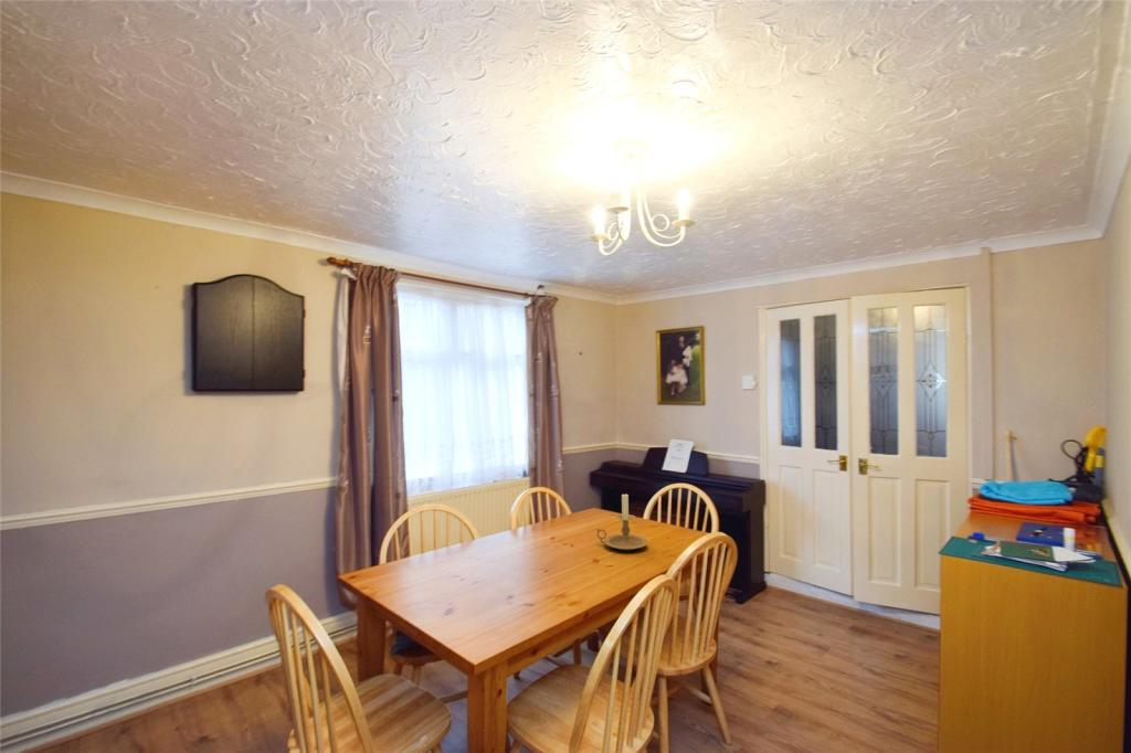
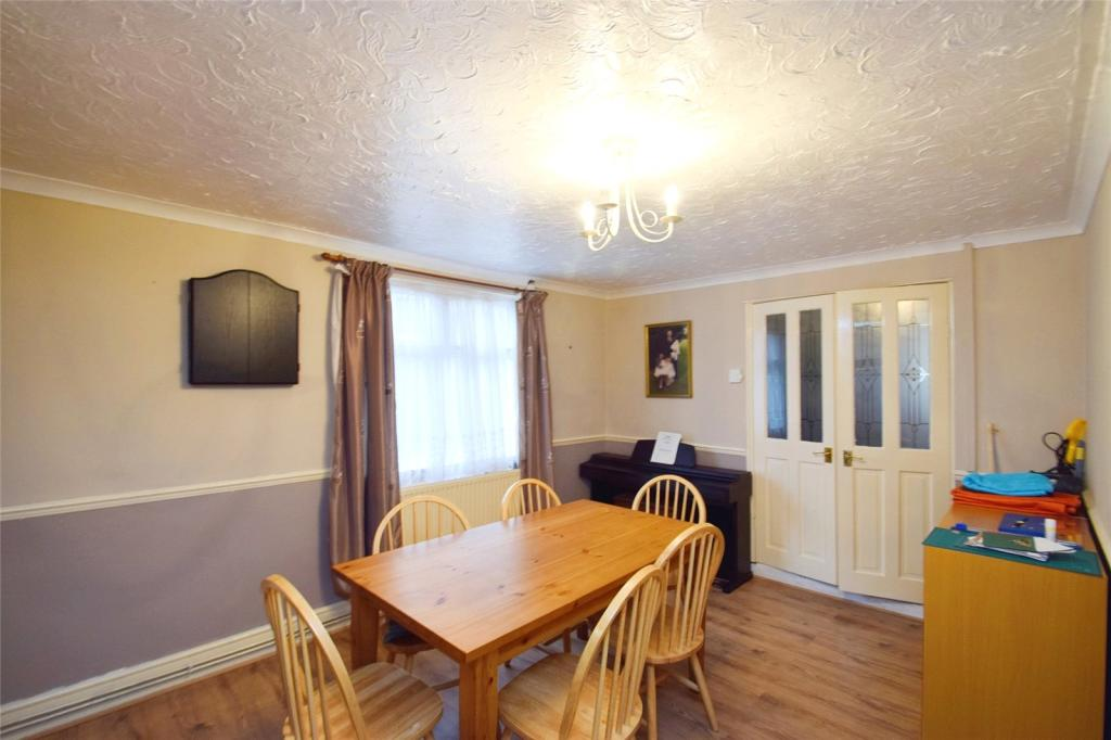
- candle holder [595,492,648,551]
